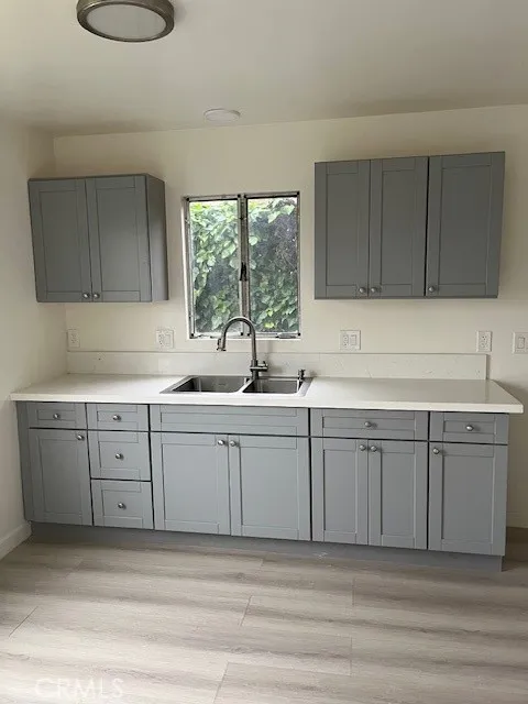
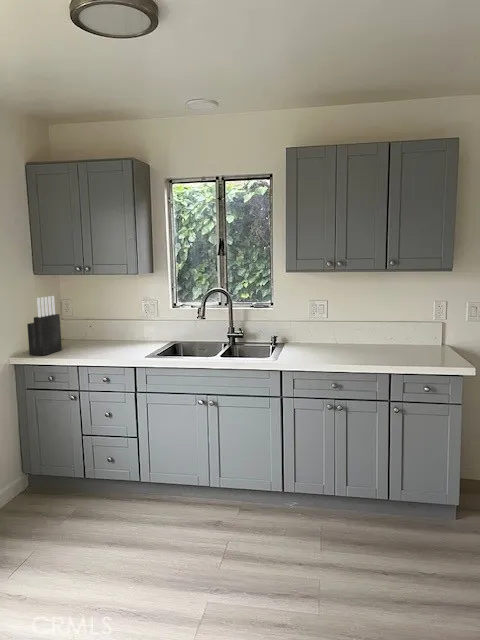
+ knife block [26,295,63,356]
